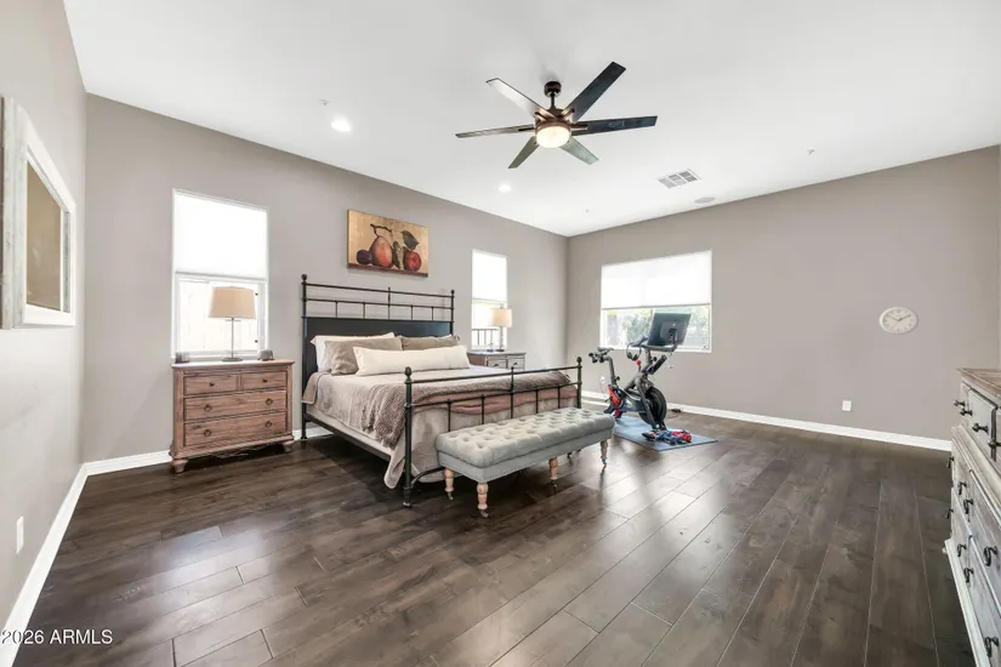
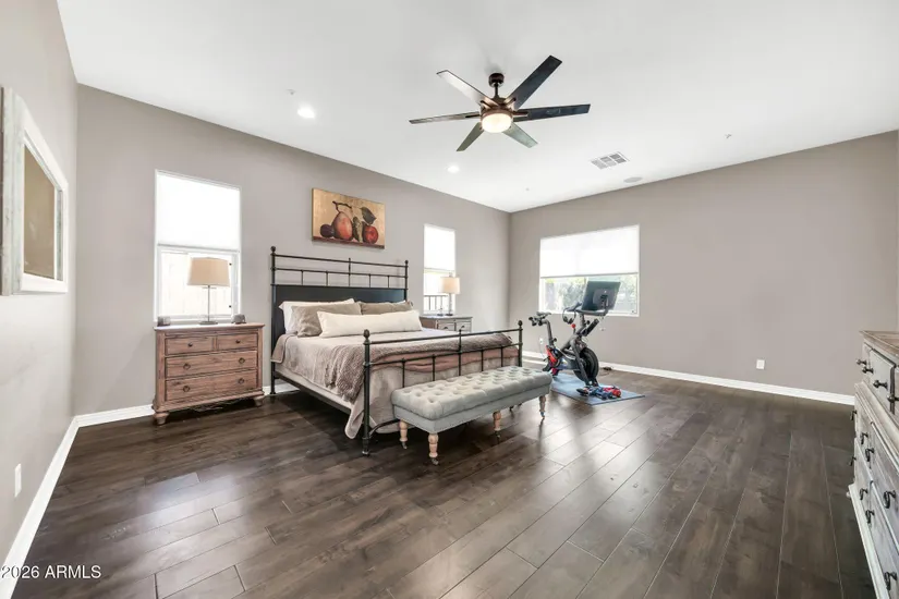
- wall clock [878,306,920,336]
